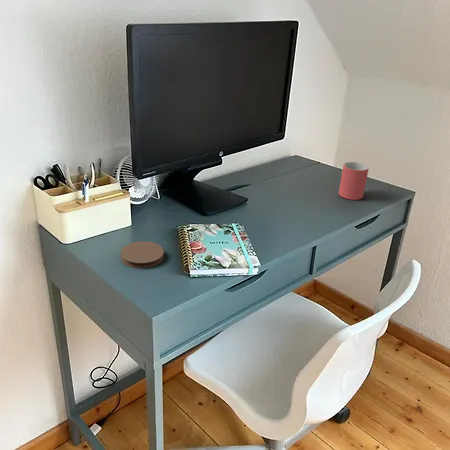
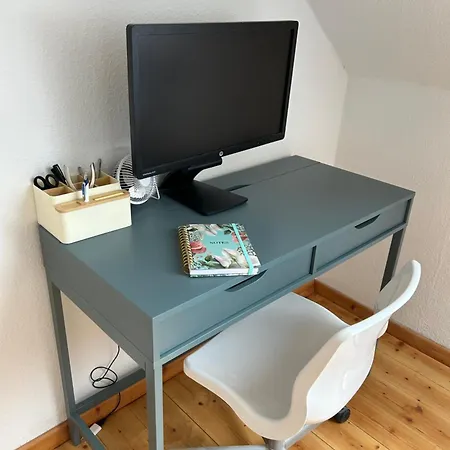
- mug [338,161,370,201]
- coaster [120,240,165,269]
